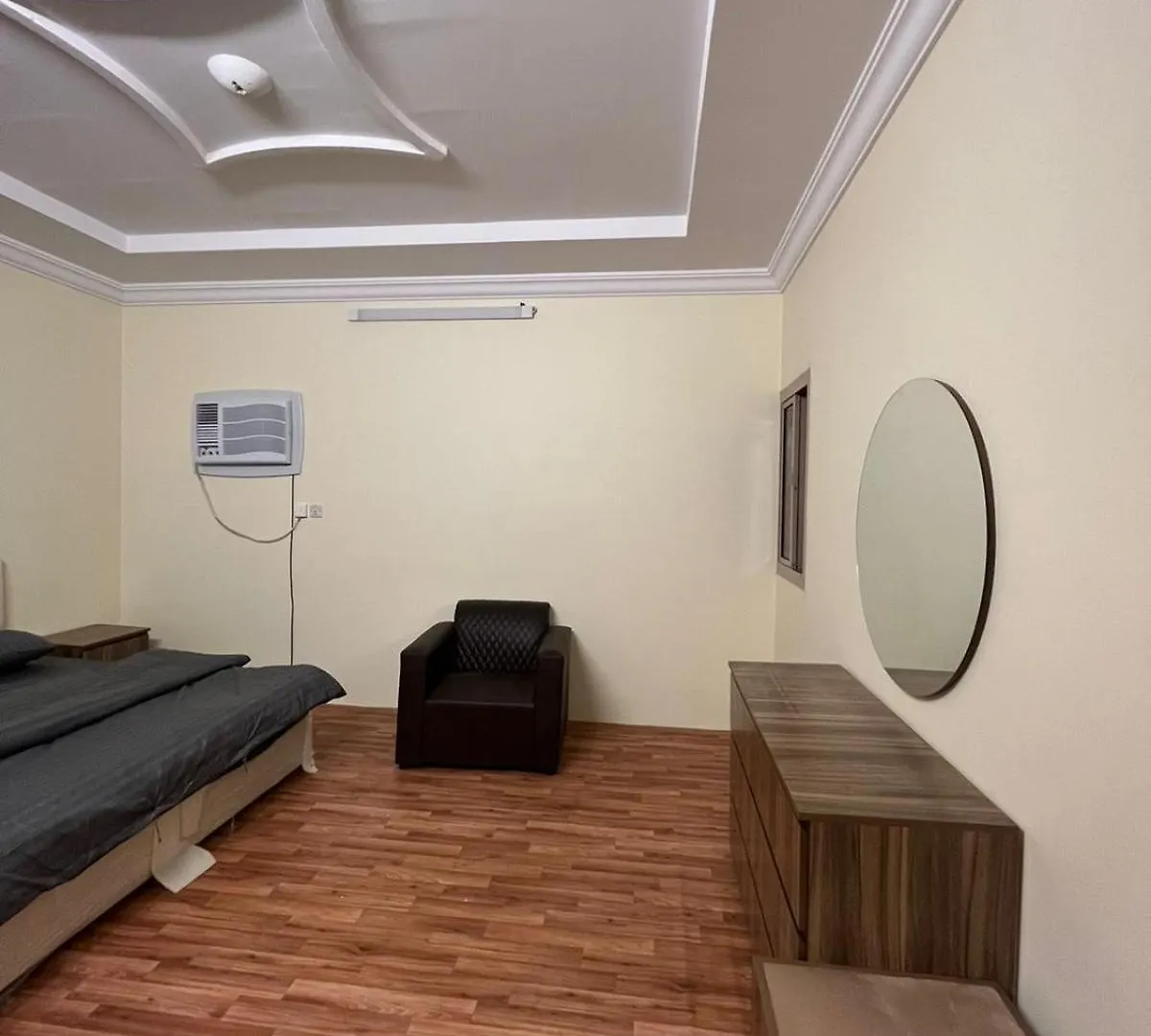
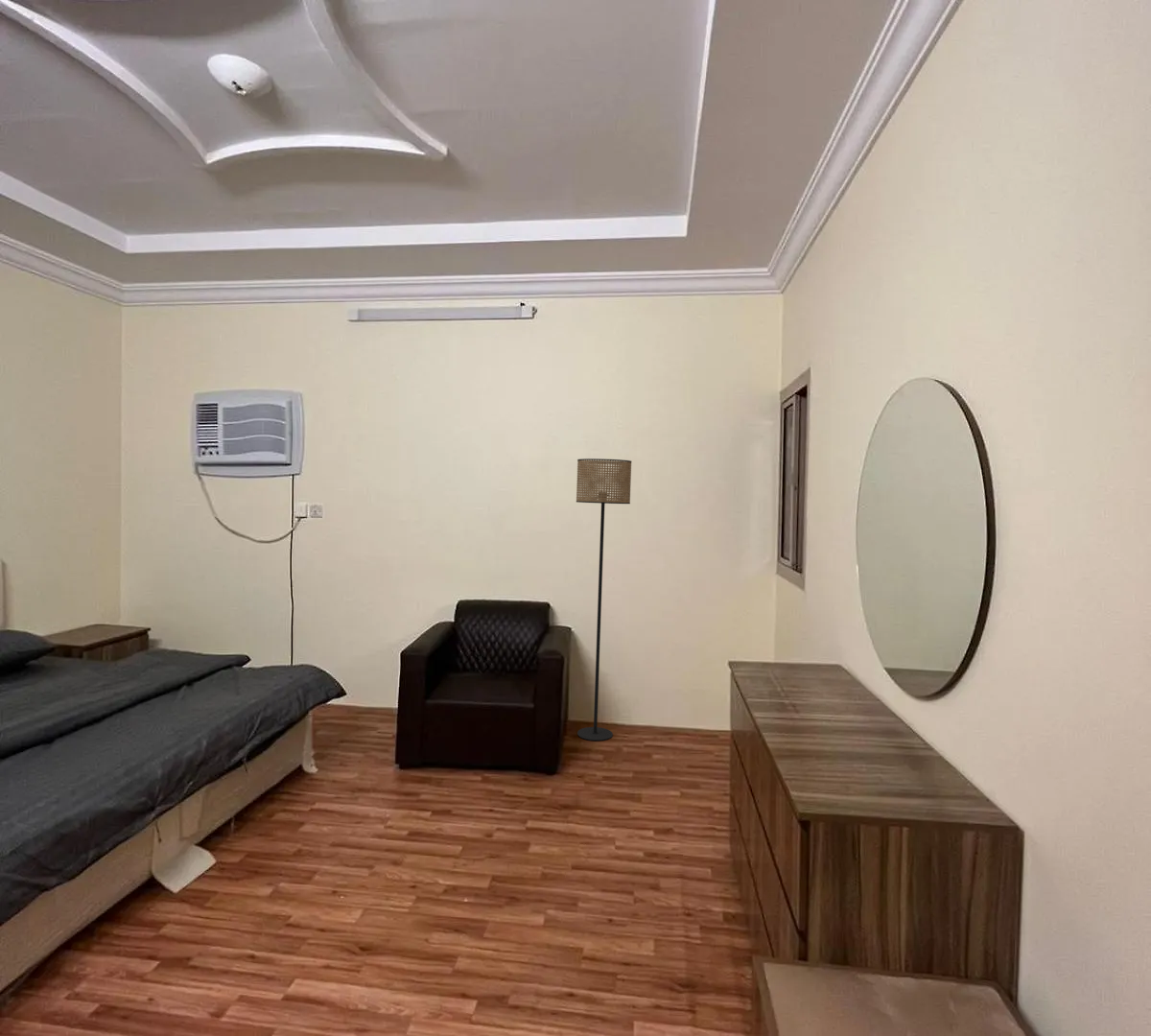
+ floor lamp [575,458,632,742]
